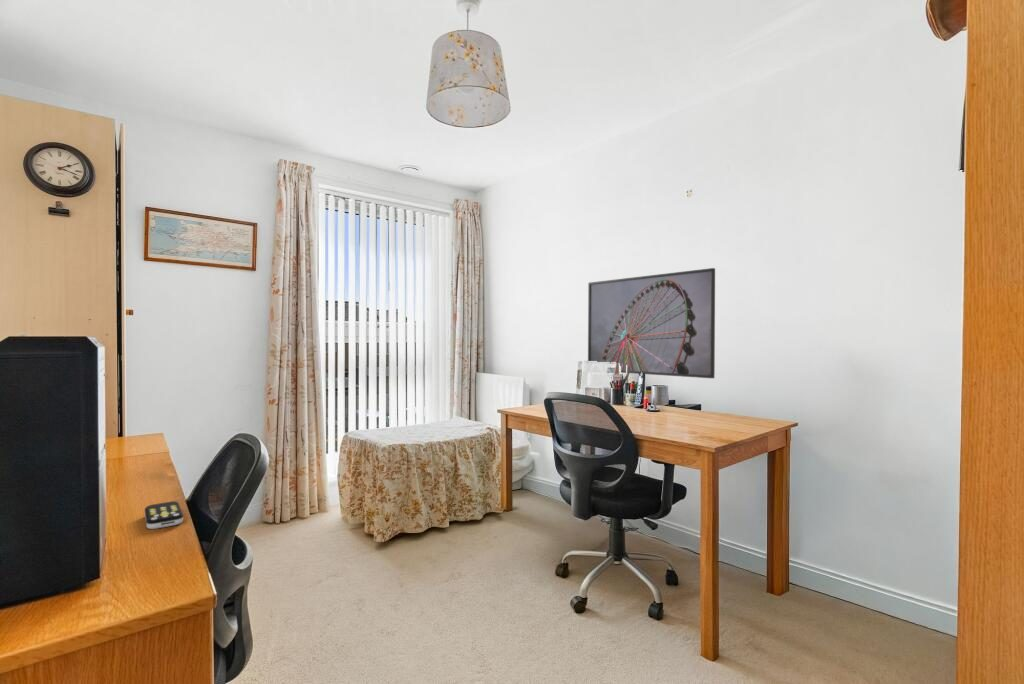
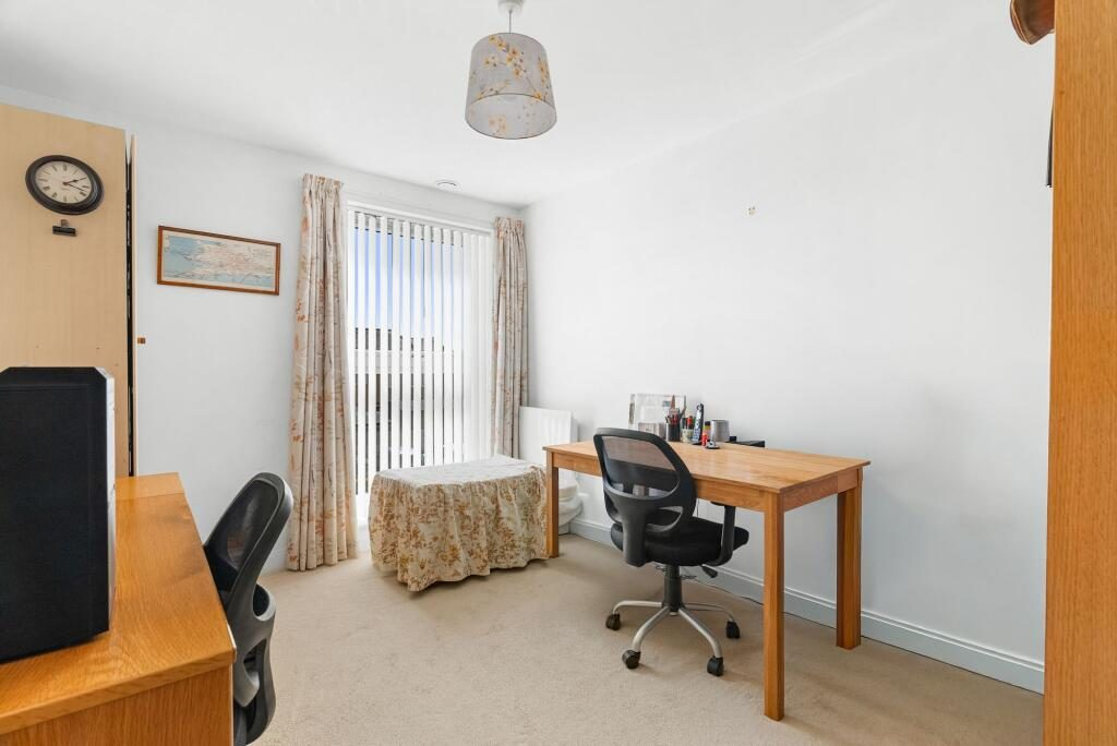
- remote control [144,500,184,530]
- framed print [587,267,716,379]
